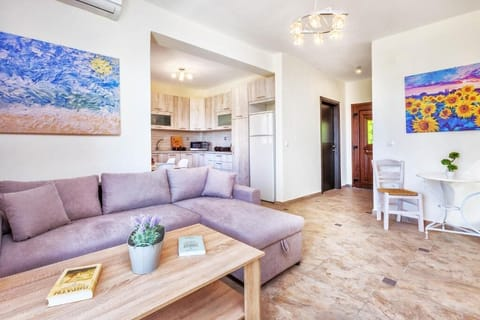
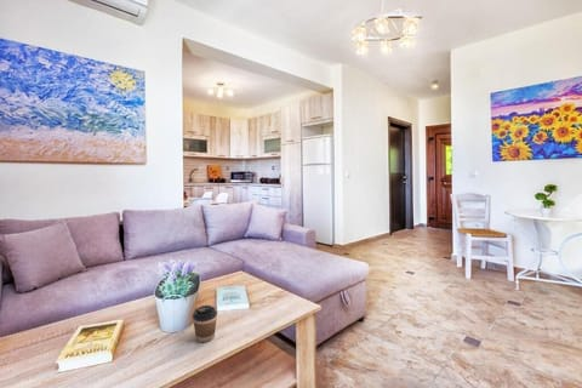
+ coffee cup [192,304,218,343]
